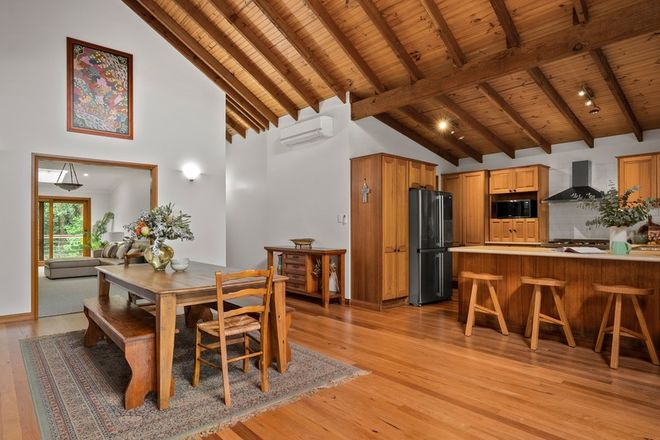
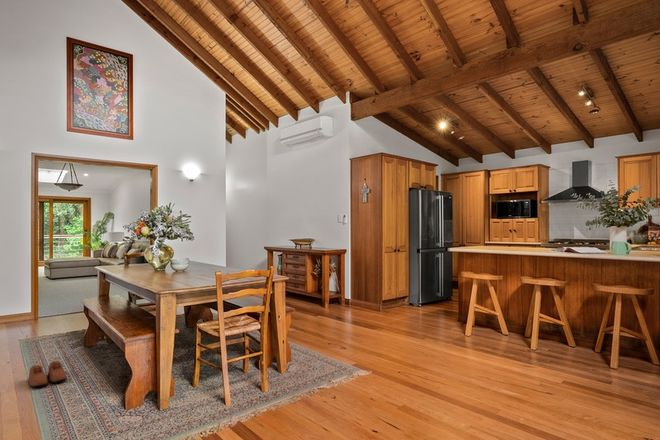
+ shoe [27,360,68,388]
